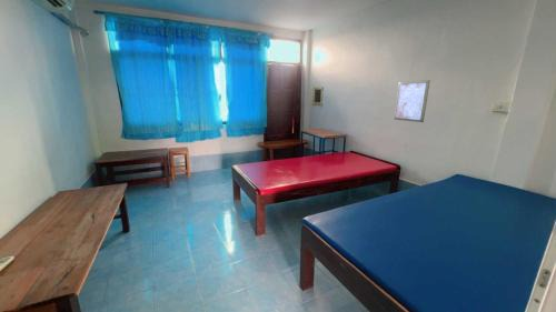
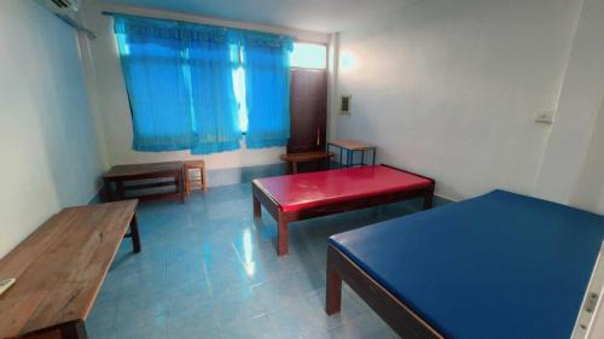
- wall art [394,79,431,123]
